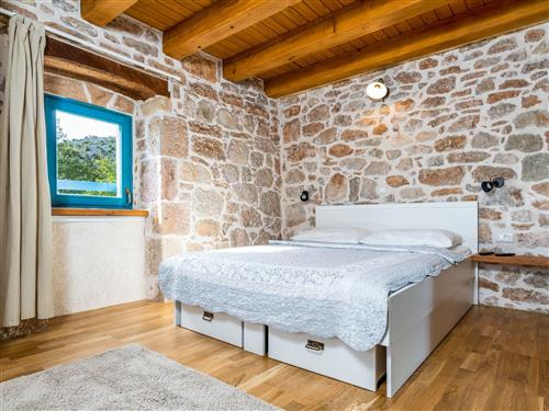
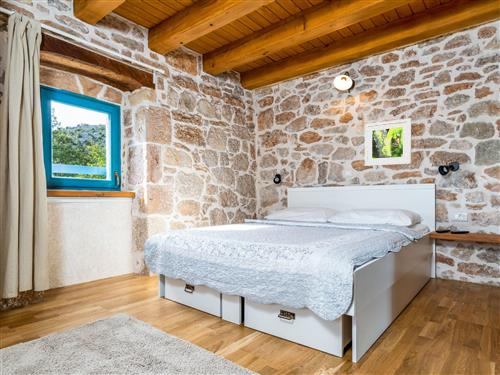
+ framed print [364,117,412,167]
